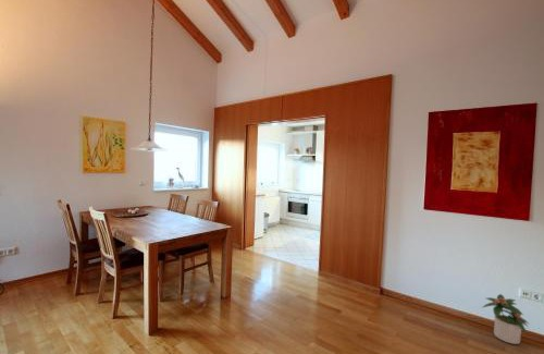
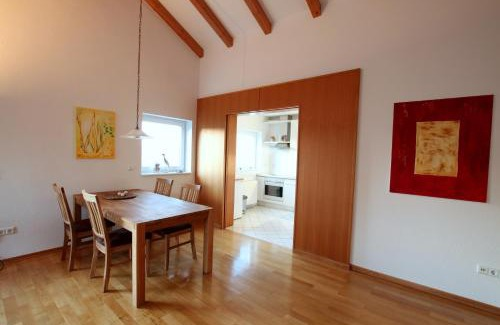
- potted plant [482,293,531,345]
